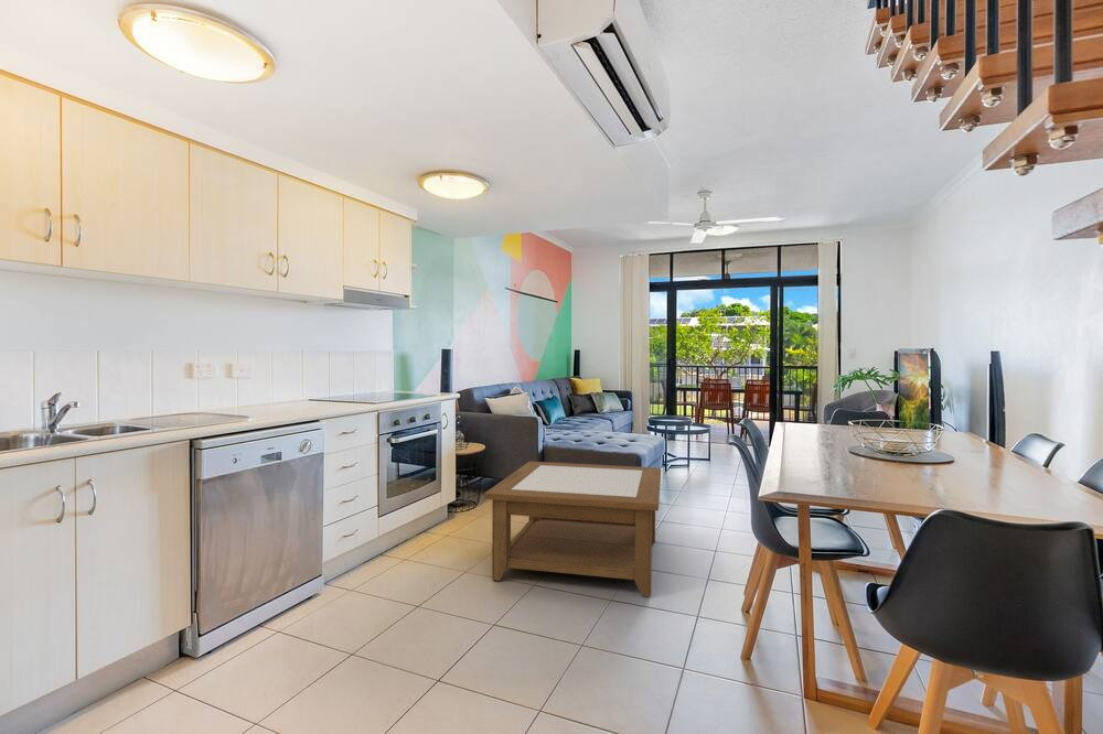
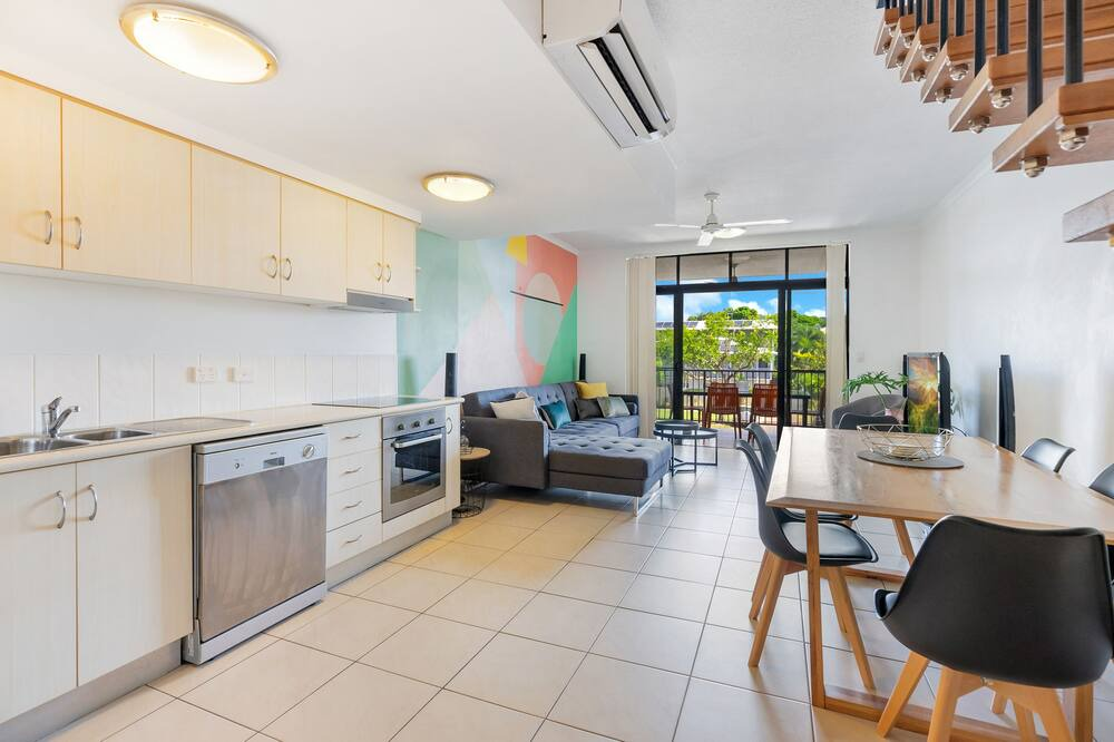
- coffee table [483,461,662,597]
